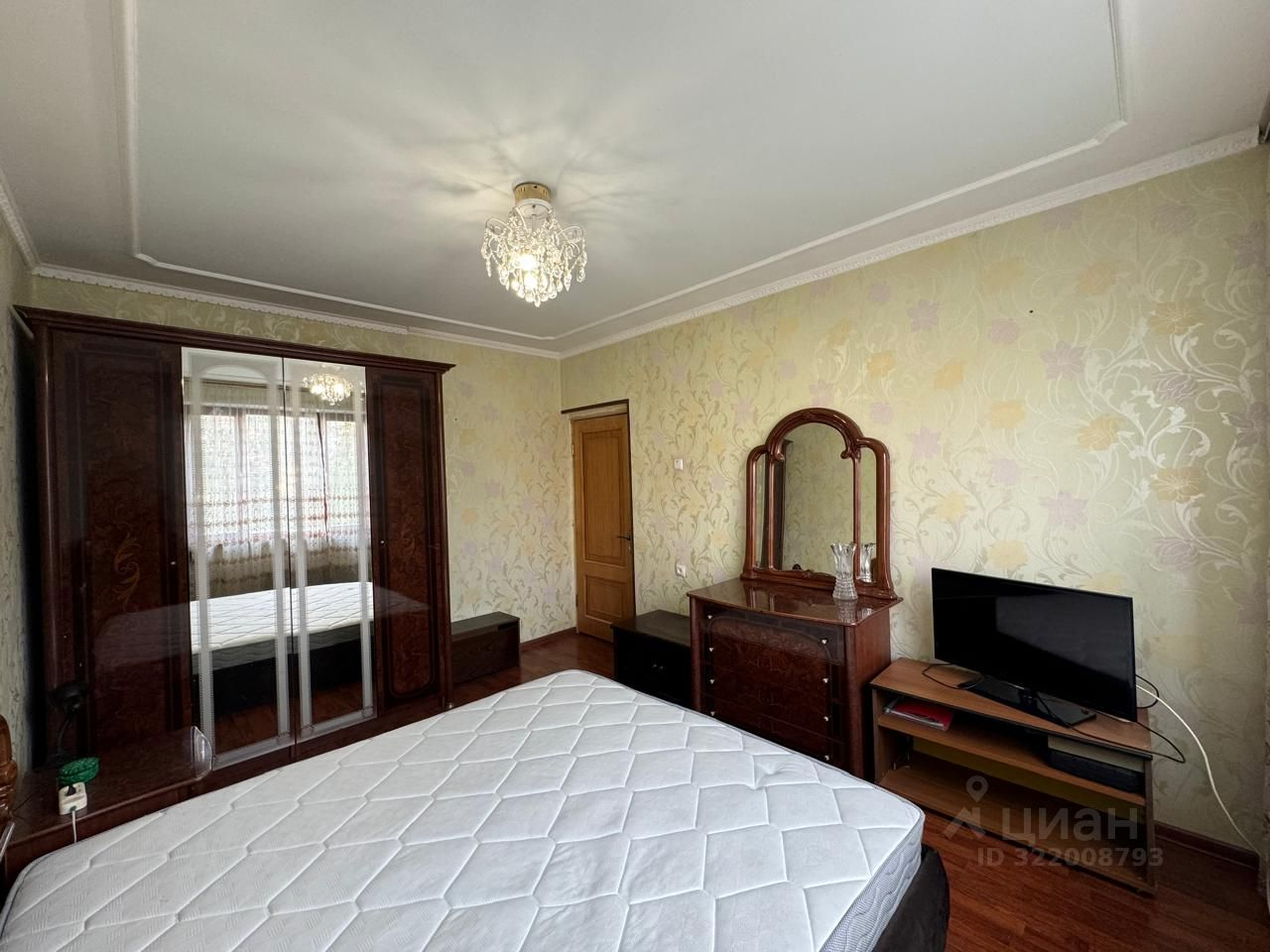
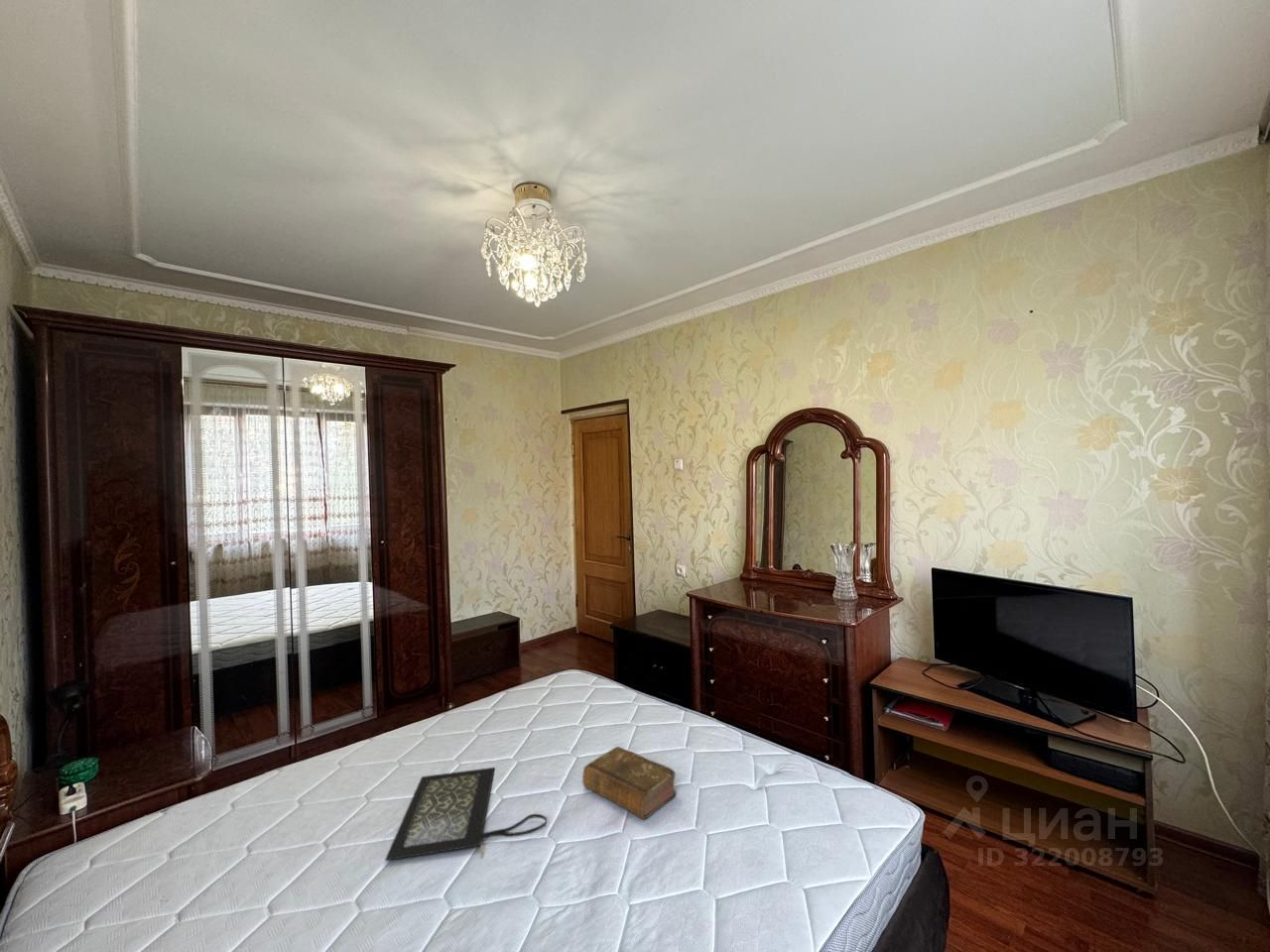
+ book [581,746,678,820]
+ clutch bag [384,767,548,862]
